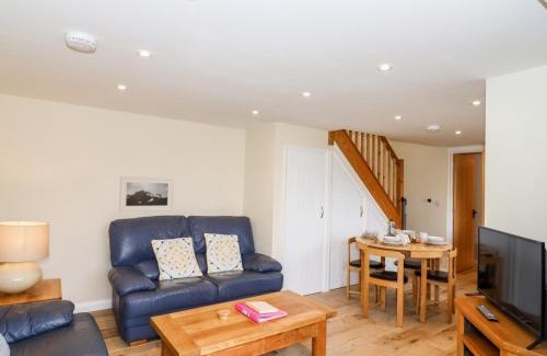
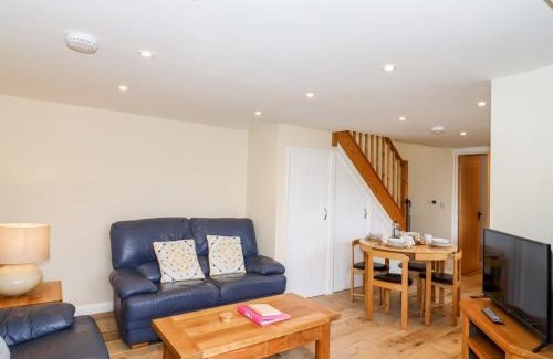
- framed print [118,175,175,214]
